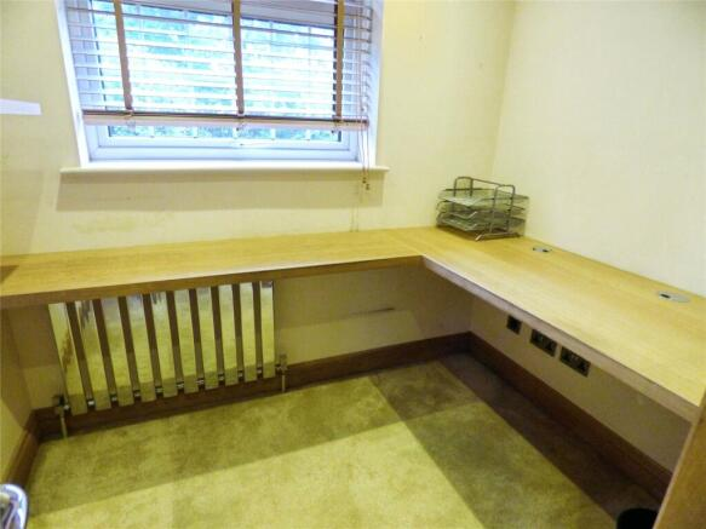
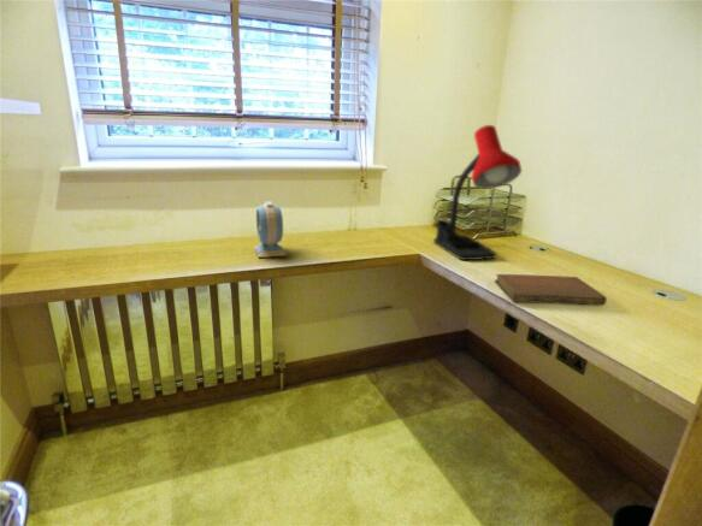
+ notebook [494,273,608,307]
+ alarm clock [253,201,288,259]
+ desk lamp [432,124,523,261]
